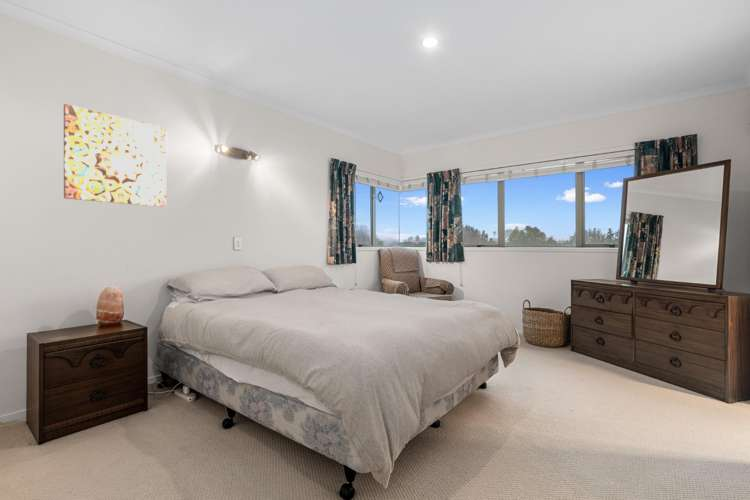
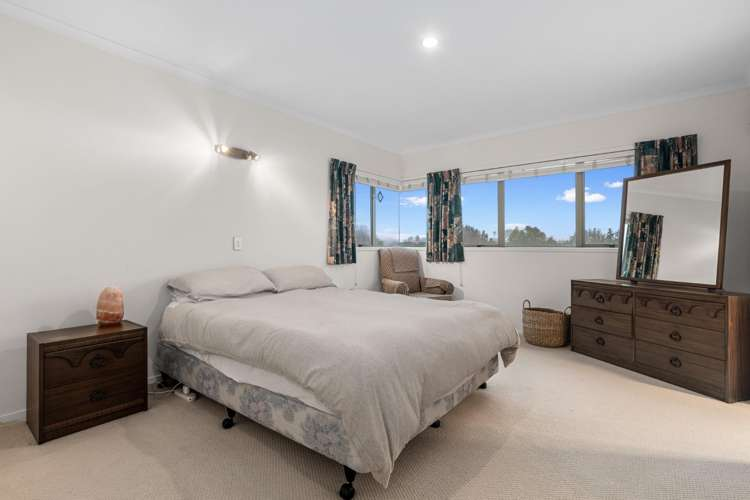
- wall art [63,103,167,208]
